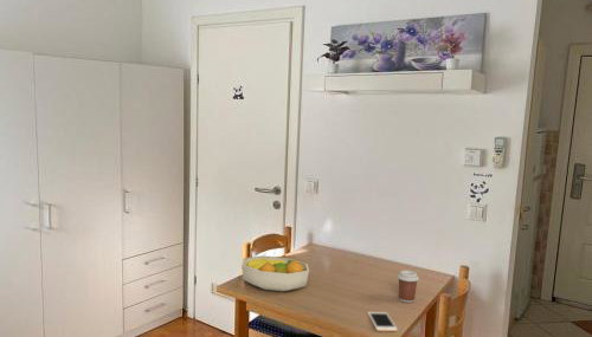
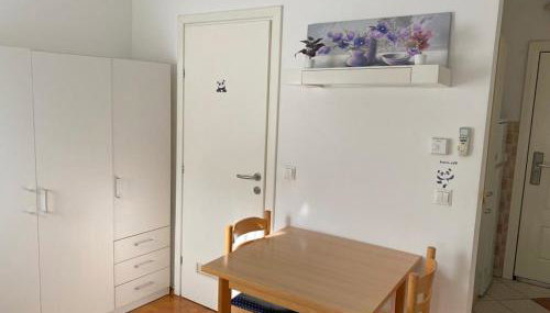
- cell phone [367,311,399,332]
- fruit bowl [240,254,310,292]
- coffee cup [397,270,420,304]
